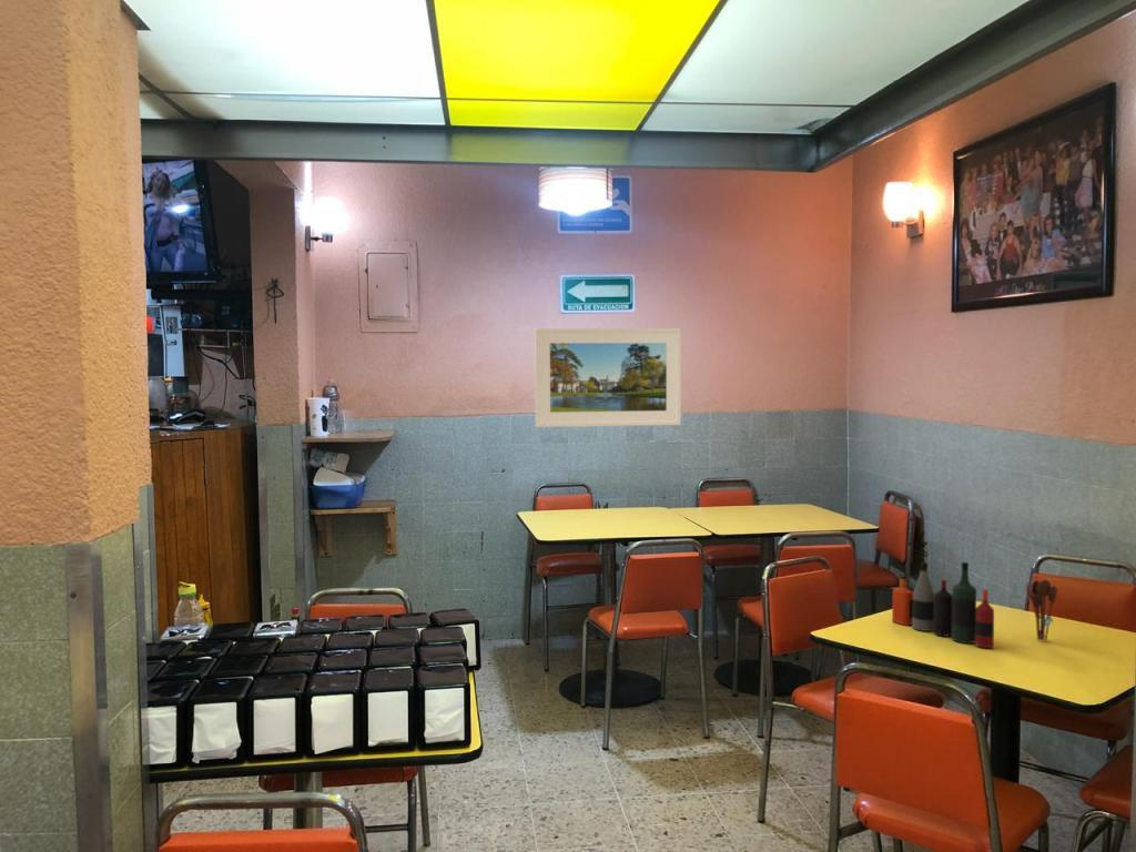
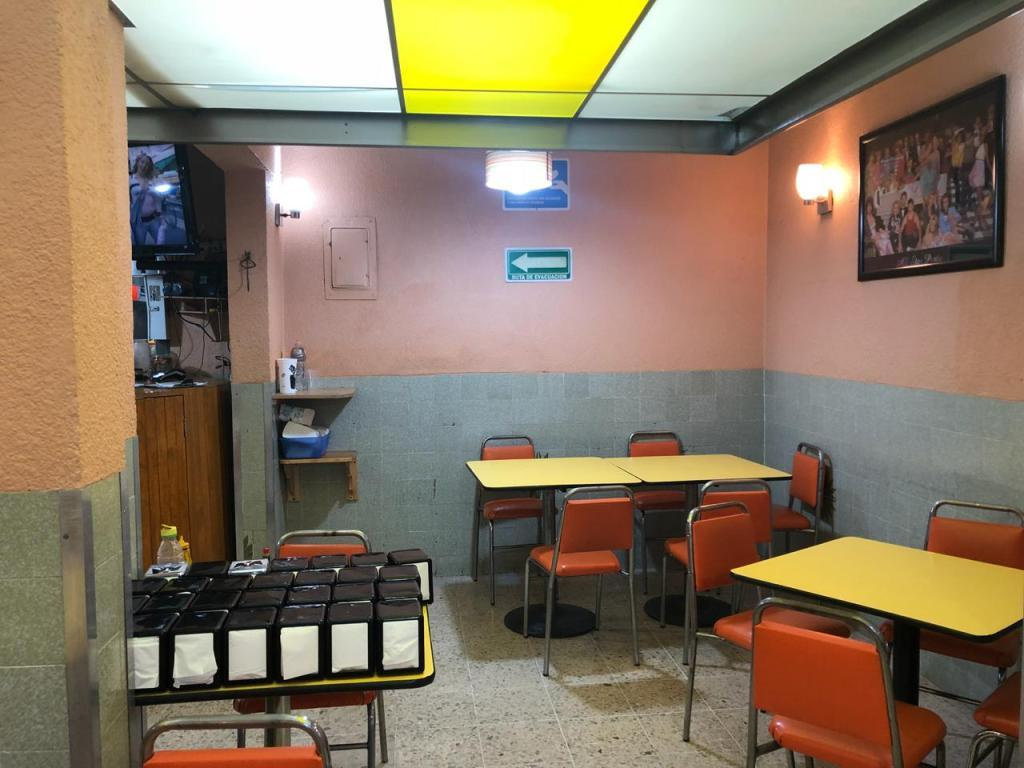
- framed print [534,327,682,428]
- utensil holder [1025,578,1058,642]
- bottle collection [891,561,995,649]
